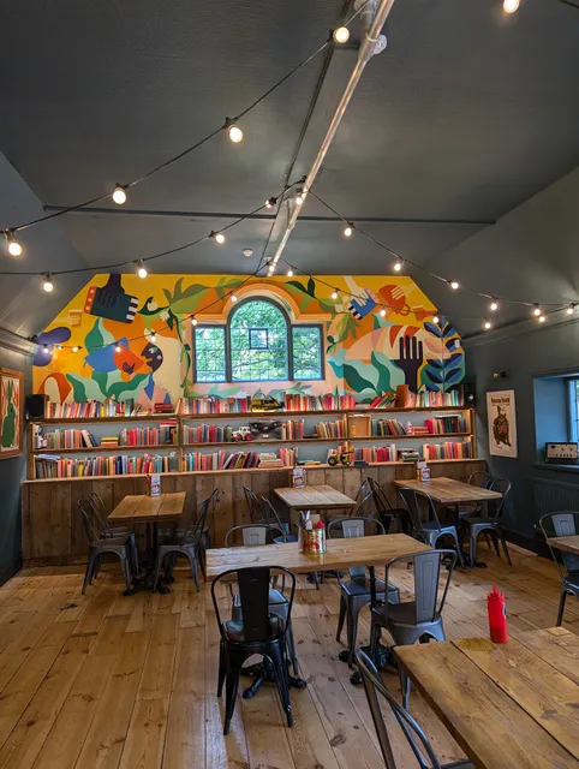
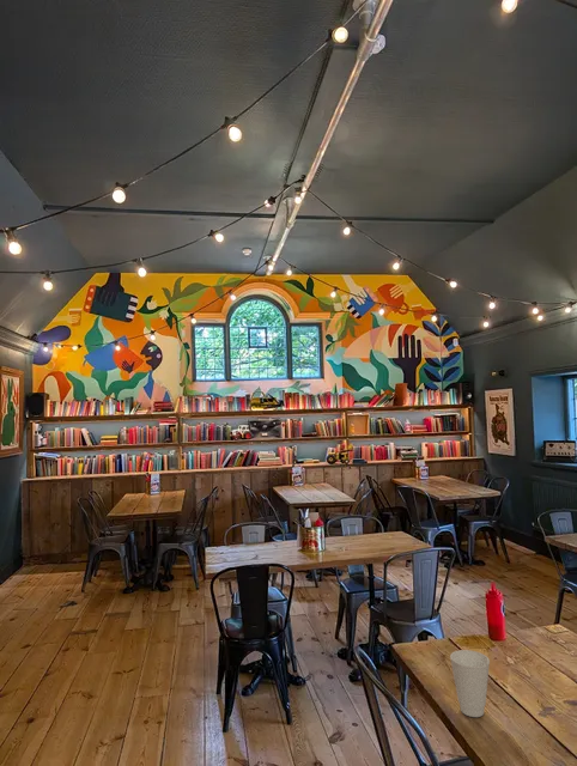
+ cup [449,649,491,718]
